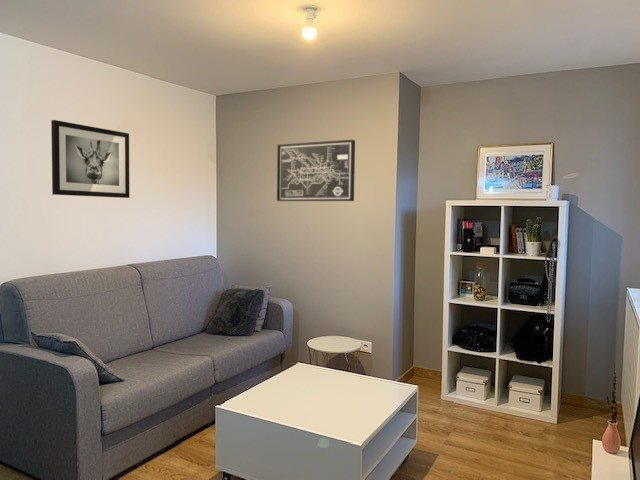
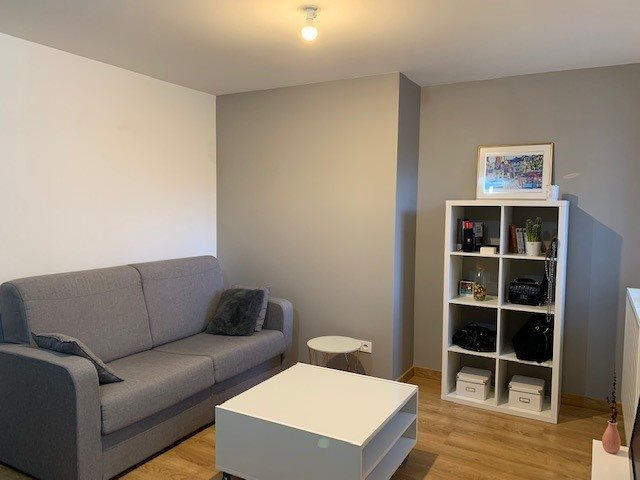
- wall art [50,119,130,199]
- wall art [276,139,356,202]
